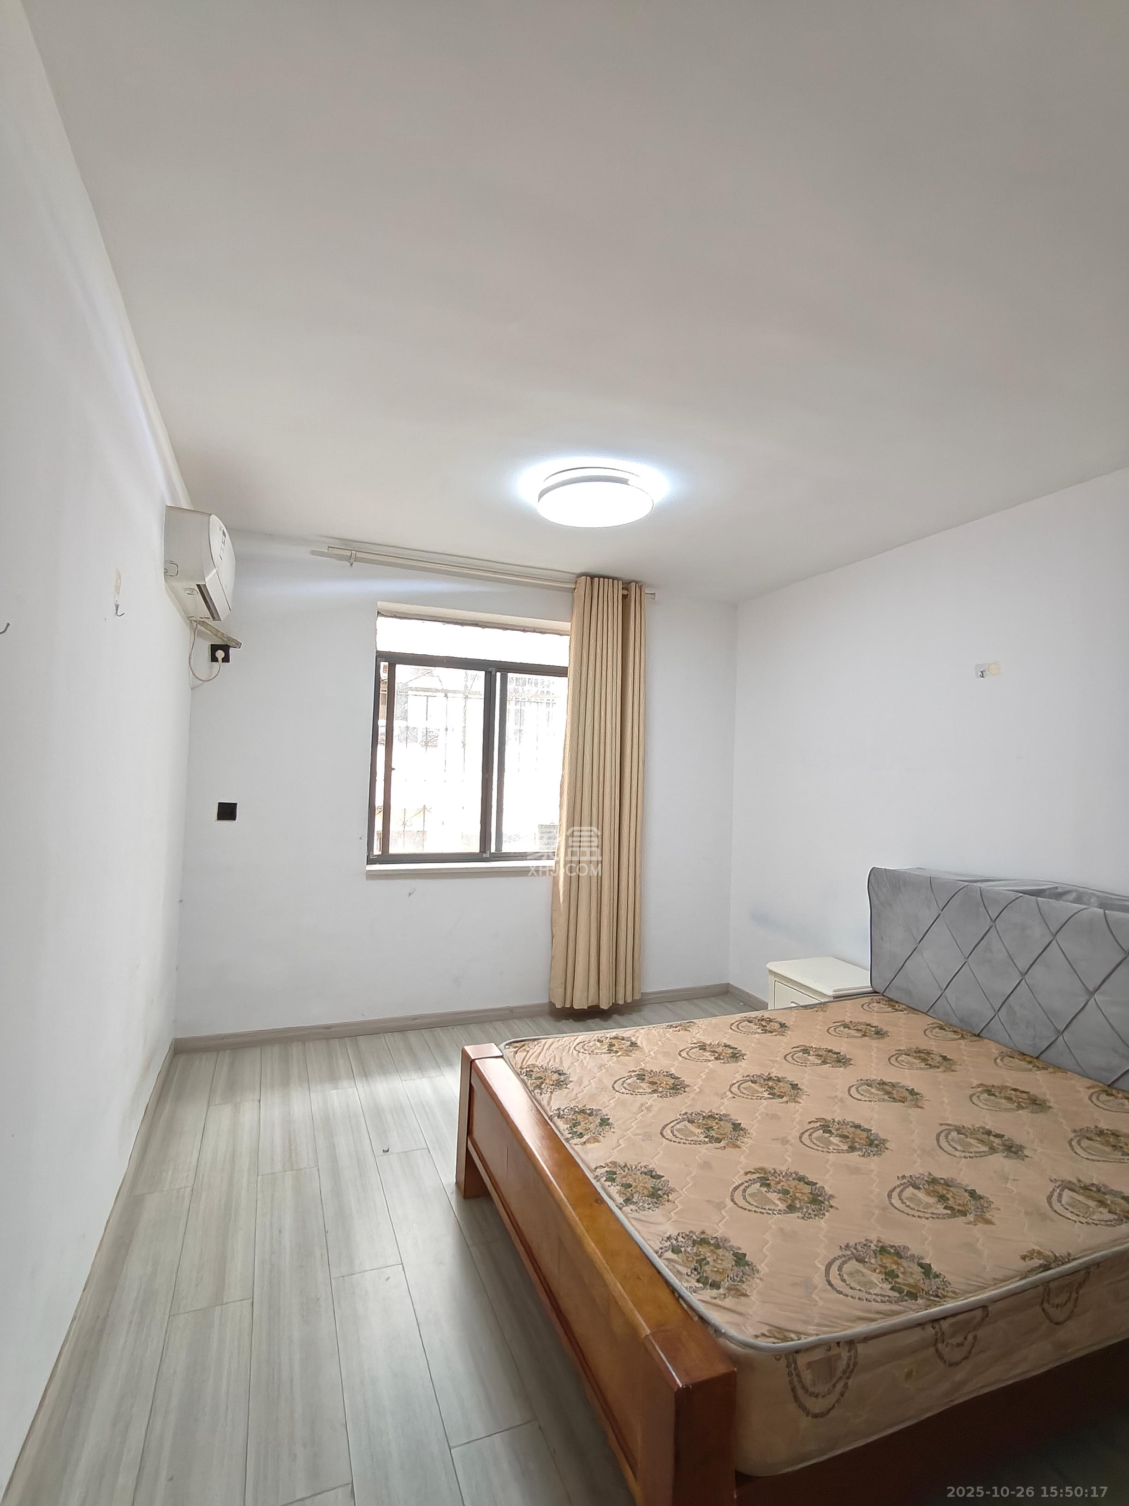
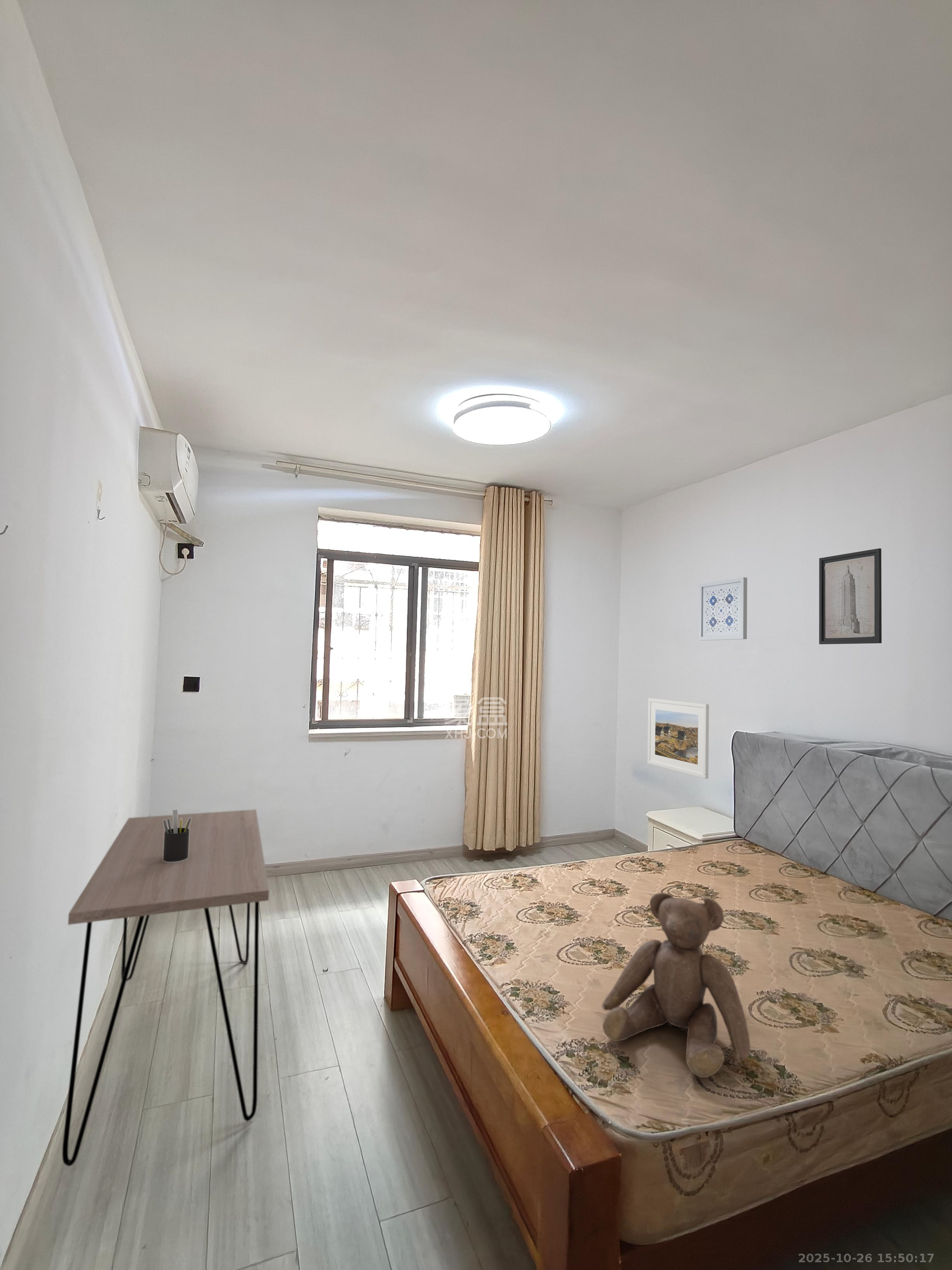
+ wall art [698,577,747,641]
+ teddy bear [602,893,751,1078]
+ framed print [647,698,709,779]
+ wall art [819,548,882,645]
+ desk [62,809,270,1167]
+ pen holder [163,809,191,862]
